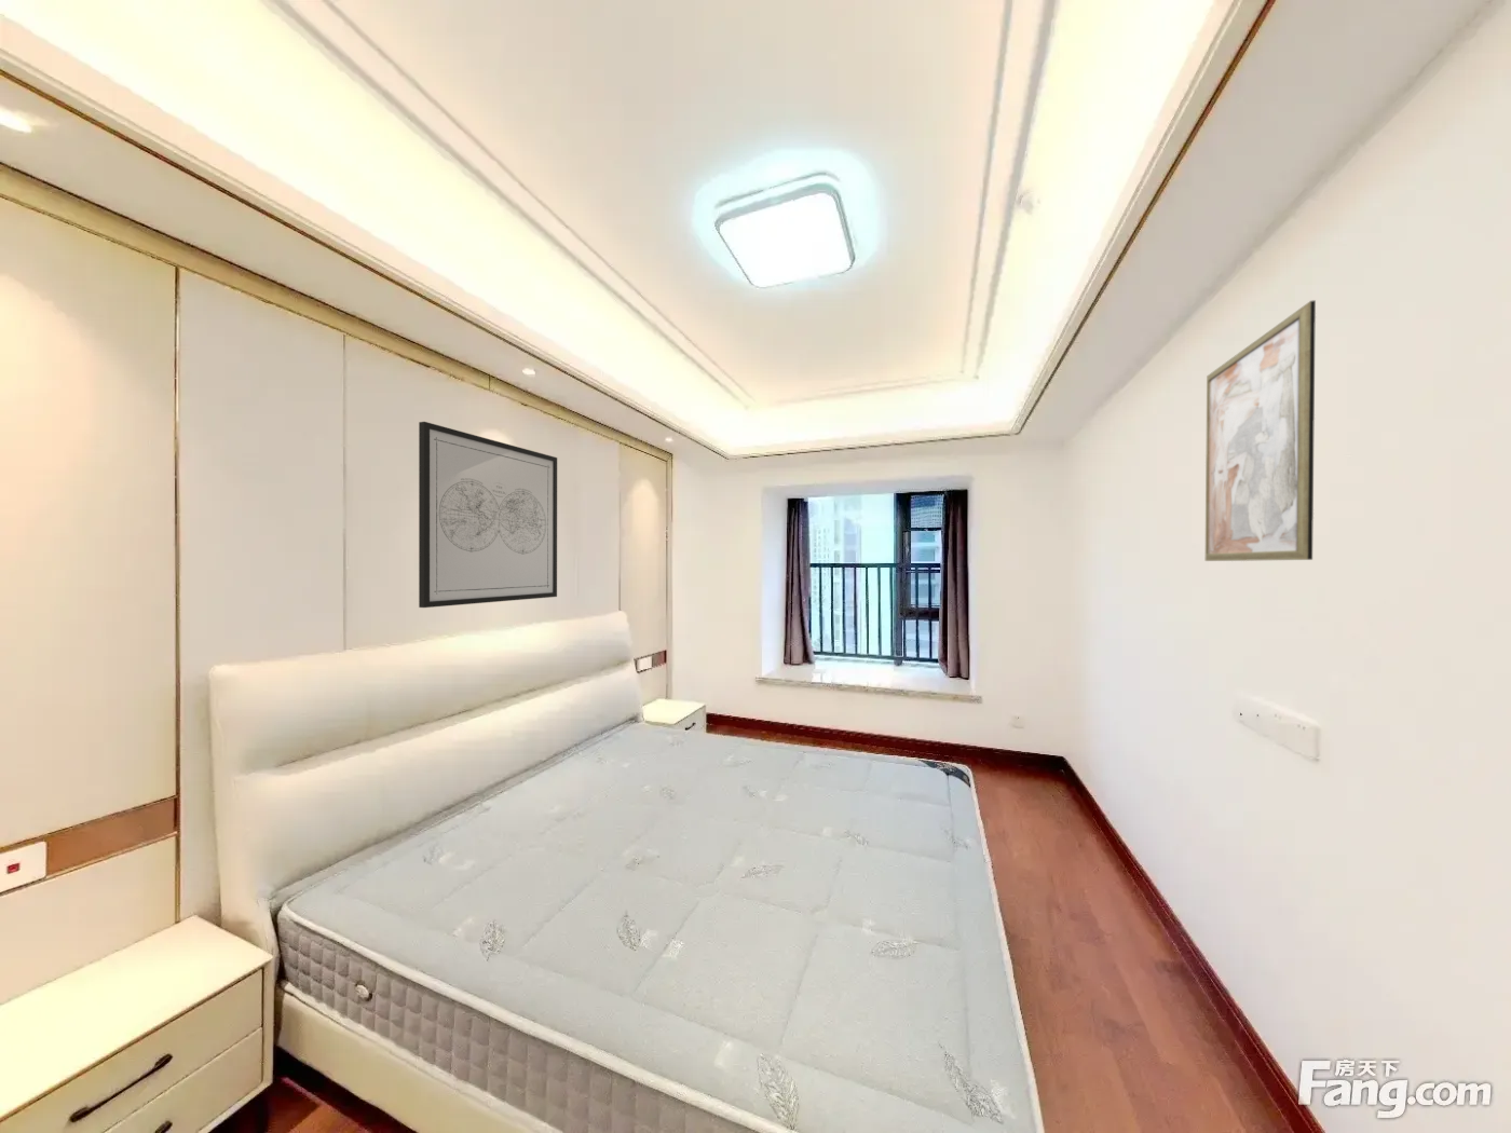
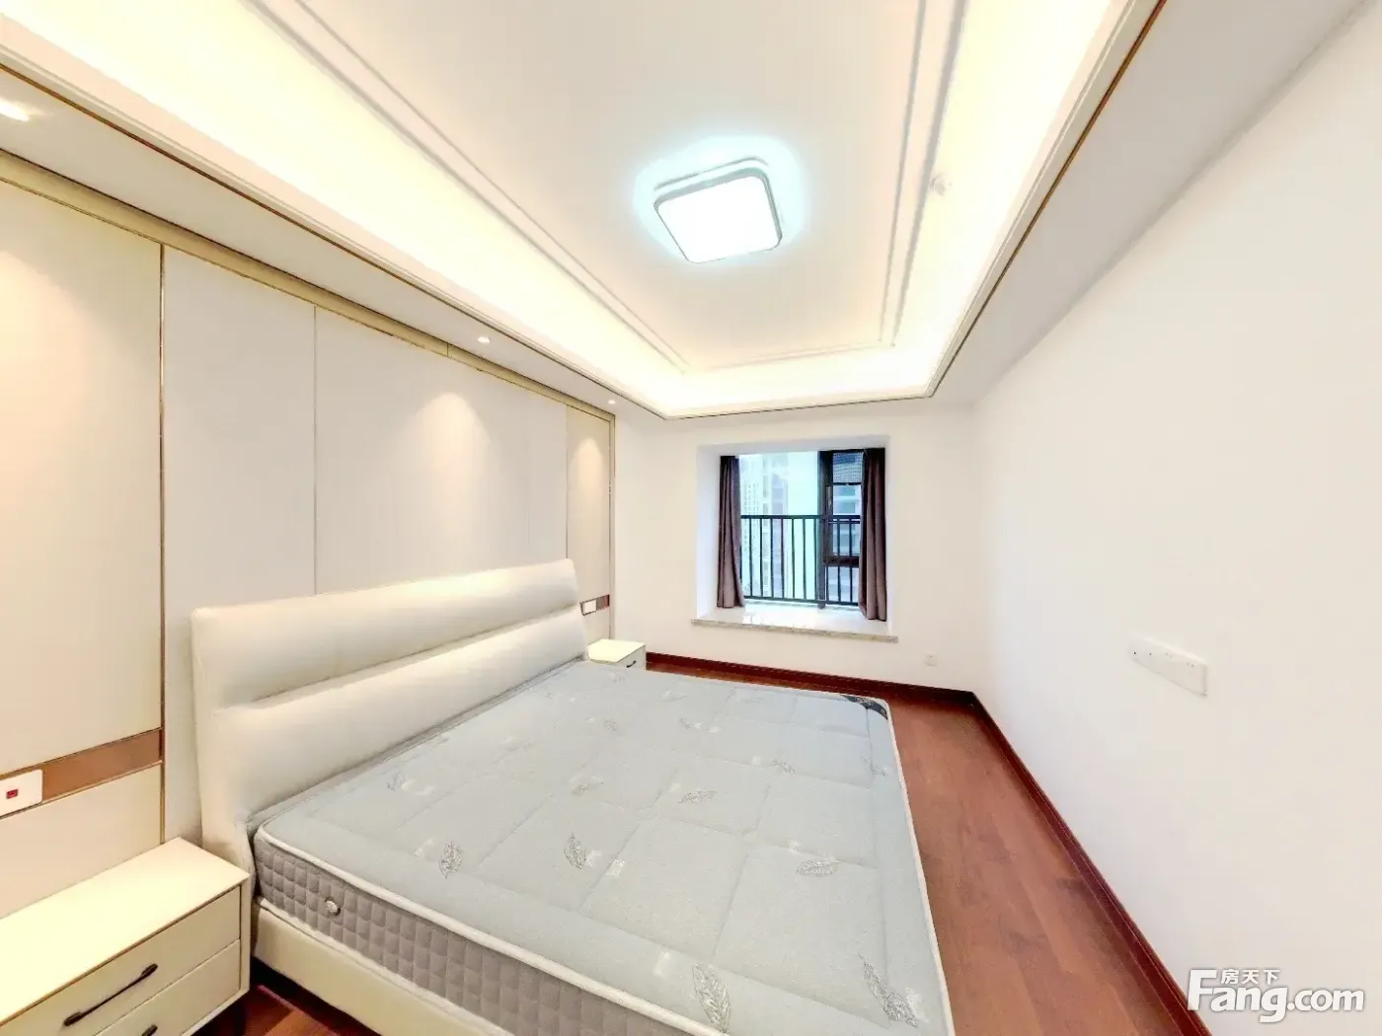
- wall art [1204,299,1317,562]
- wall art [418,421,558,608]
